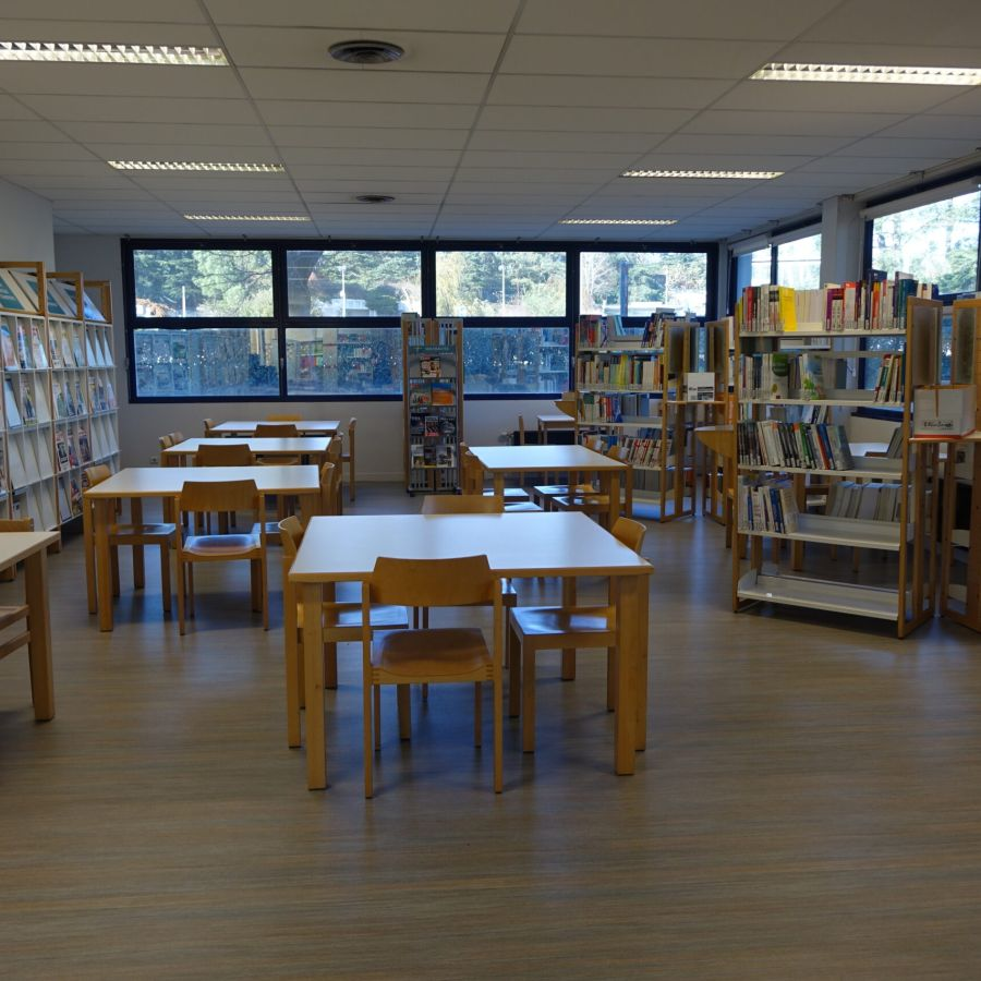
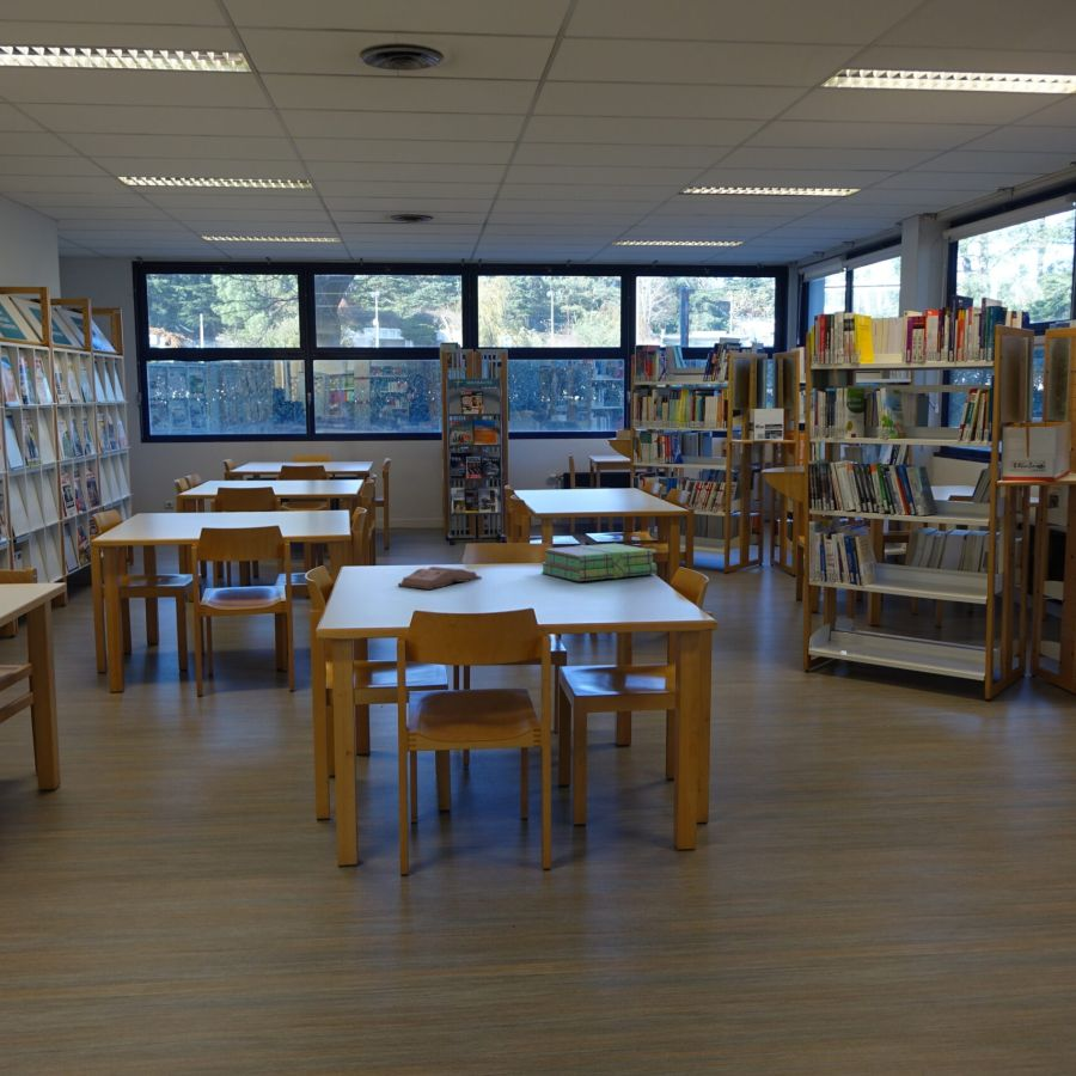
+ hardback book [397,565,483,591]
+ stack of books [540,543,658,582]
